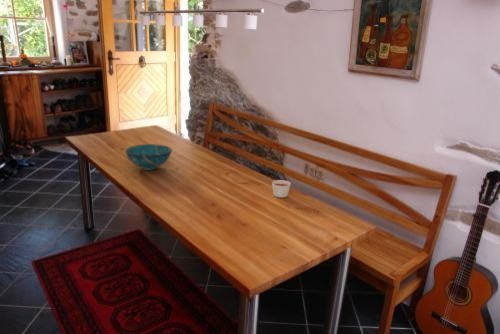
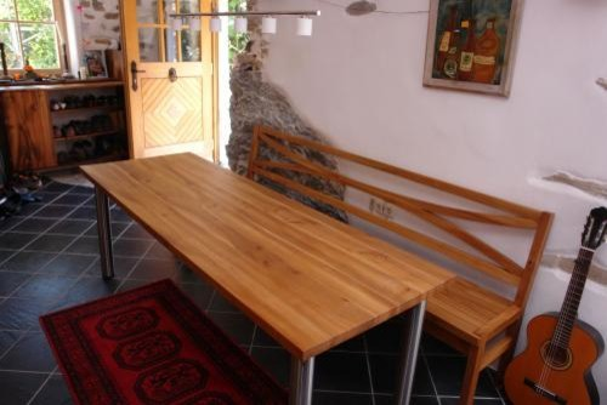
- decorative bowl [124,143,173,171]
- candle [271,179,292,198]
